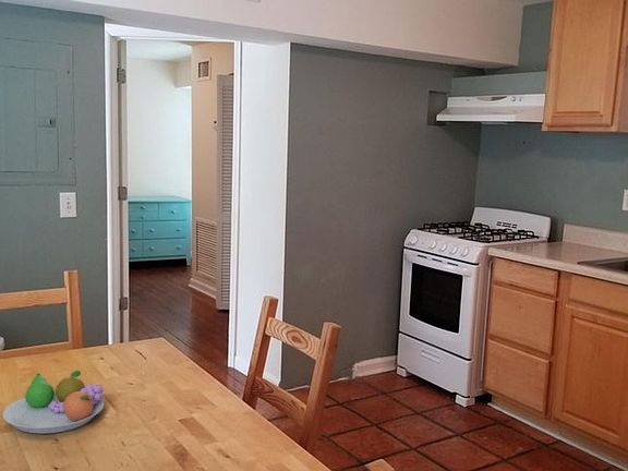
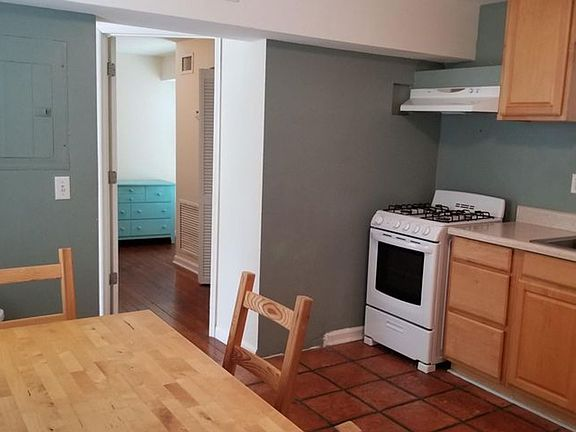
- fruit bowl [2,370,105,435]
